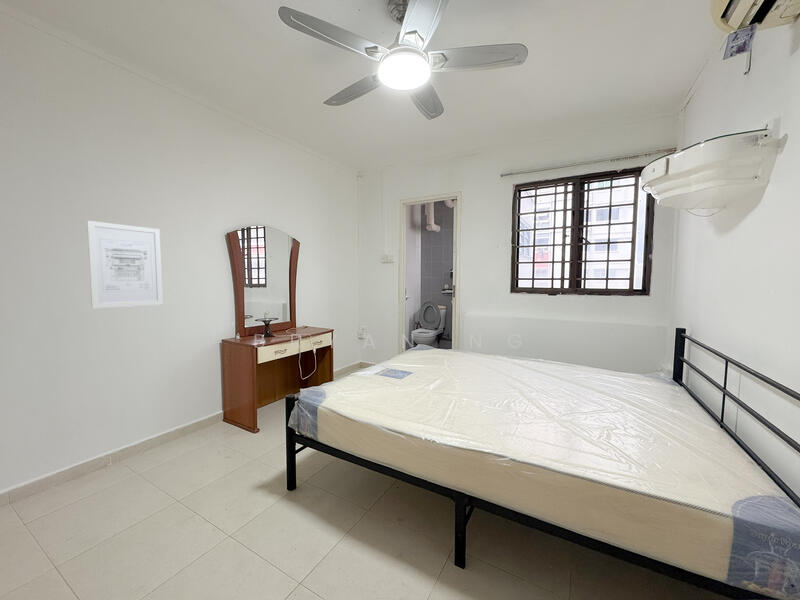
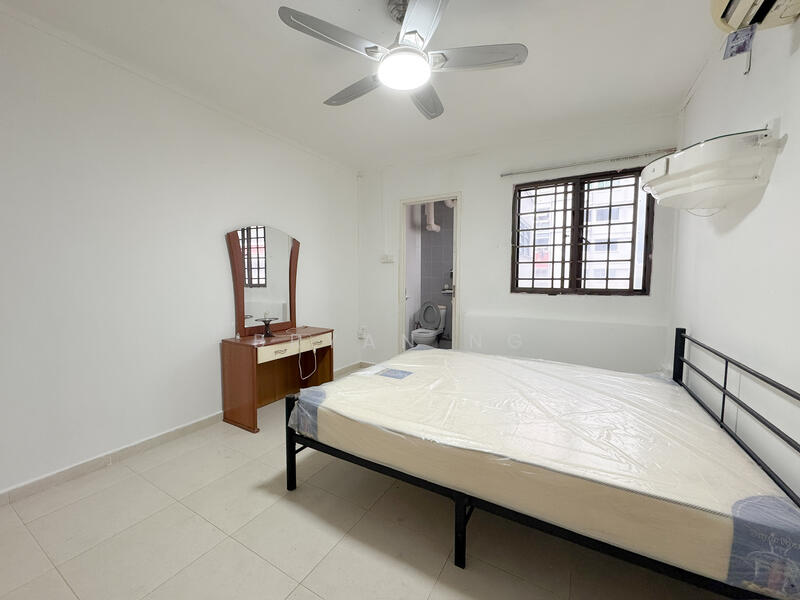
- wall art [86,220,164,309]
